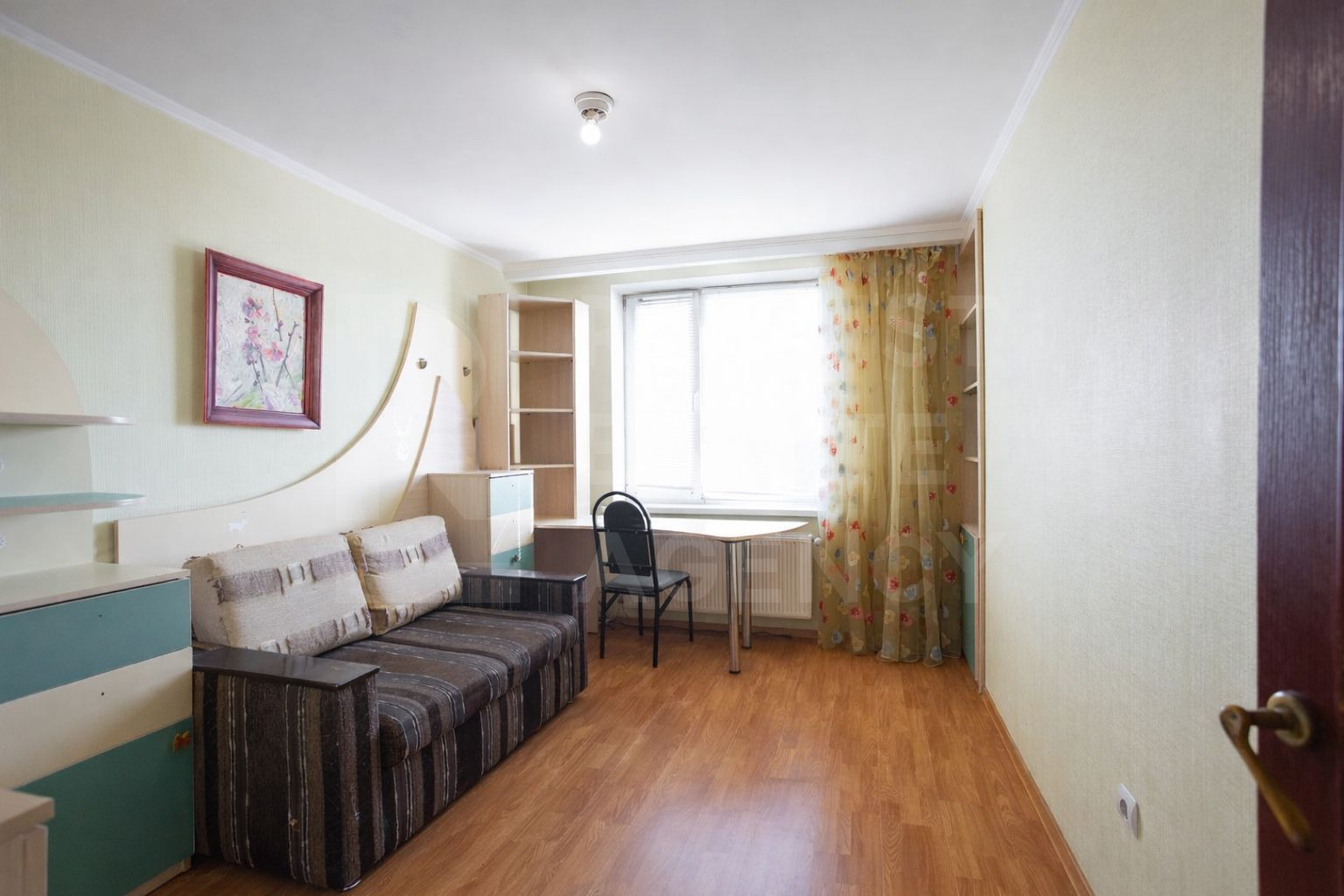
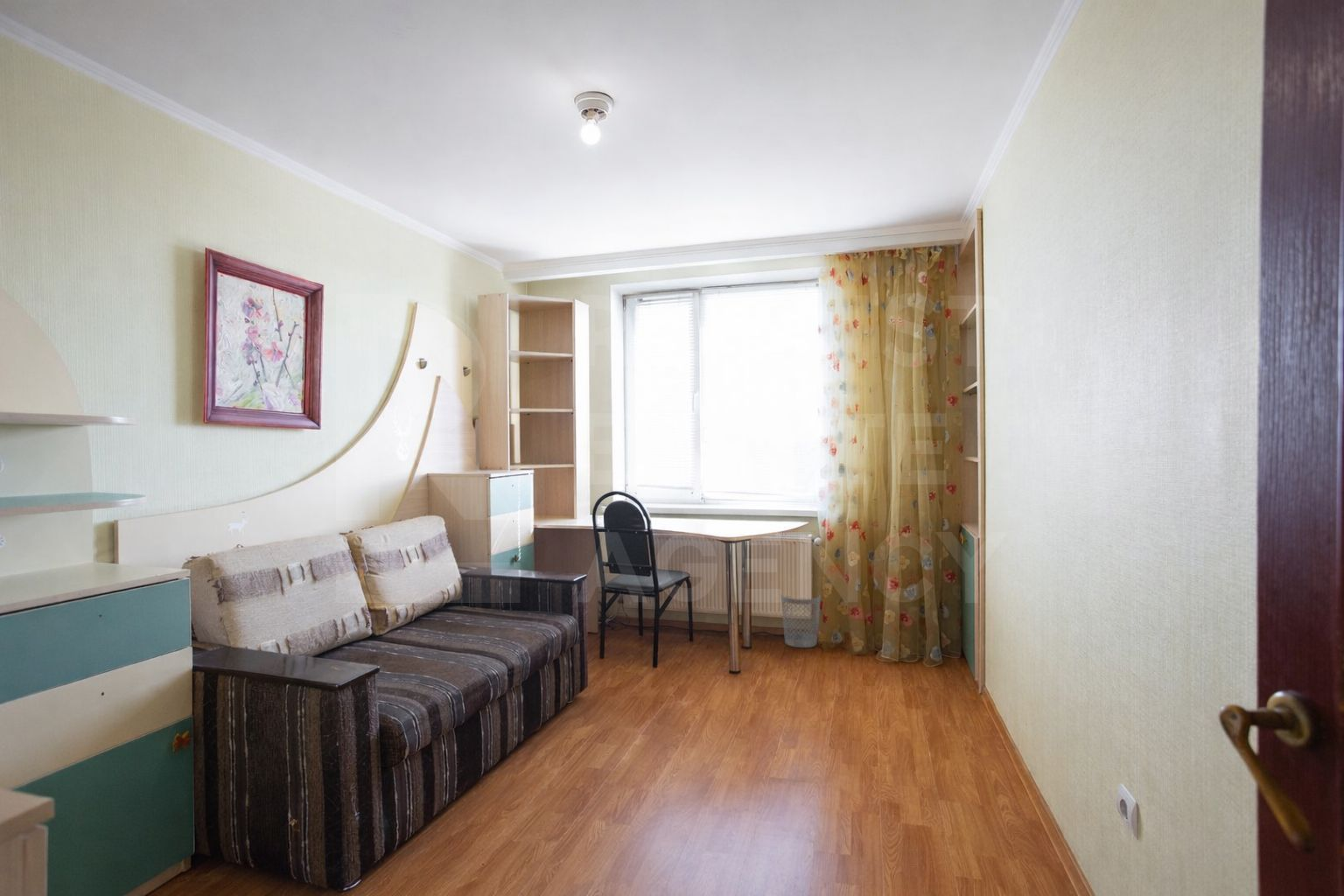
+ wastebasket [781,594,822,648]
